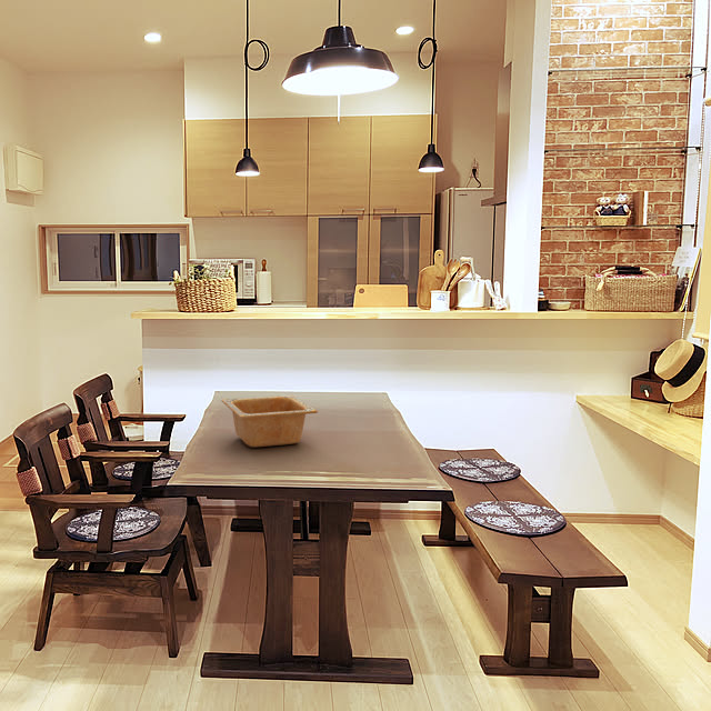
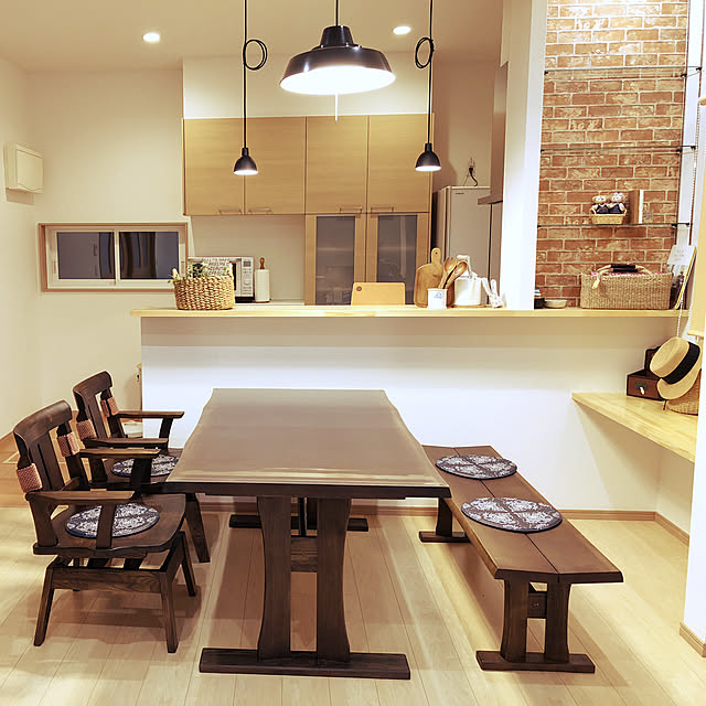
- serving bowl [221,394,319,448]
